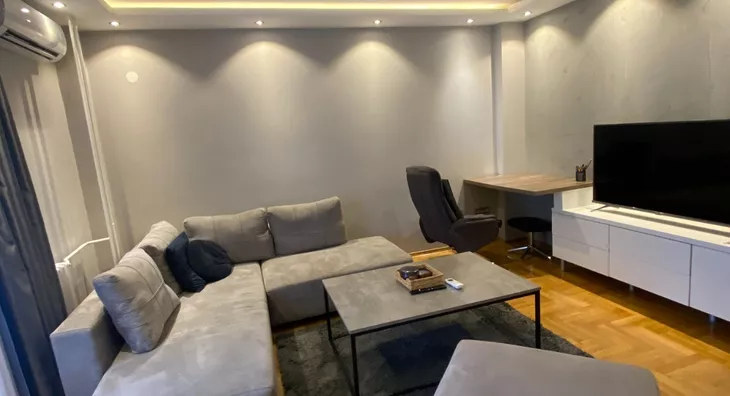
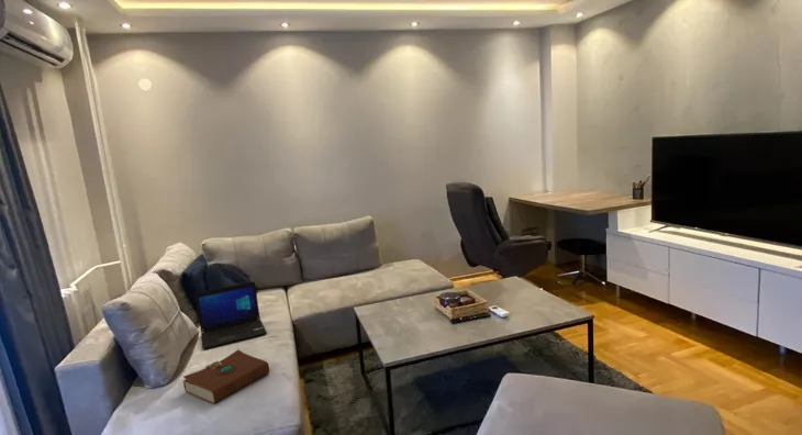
+ book [182,349,270,405]
+ laptop [193,281,268,350]
